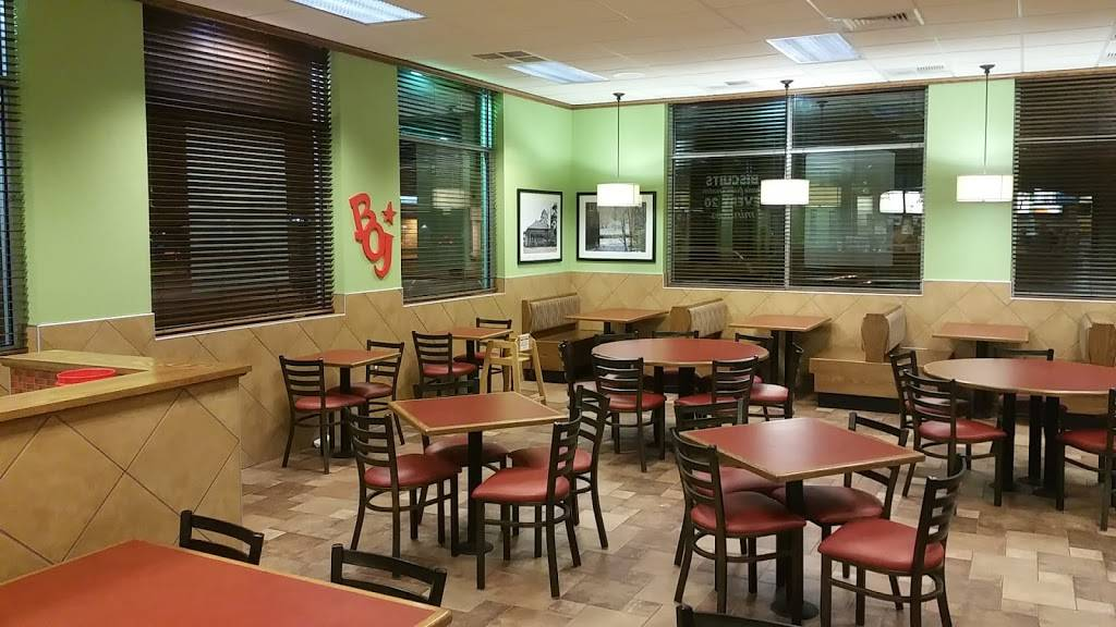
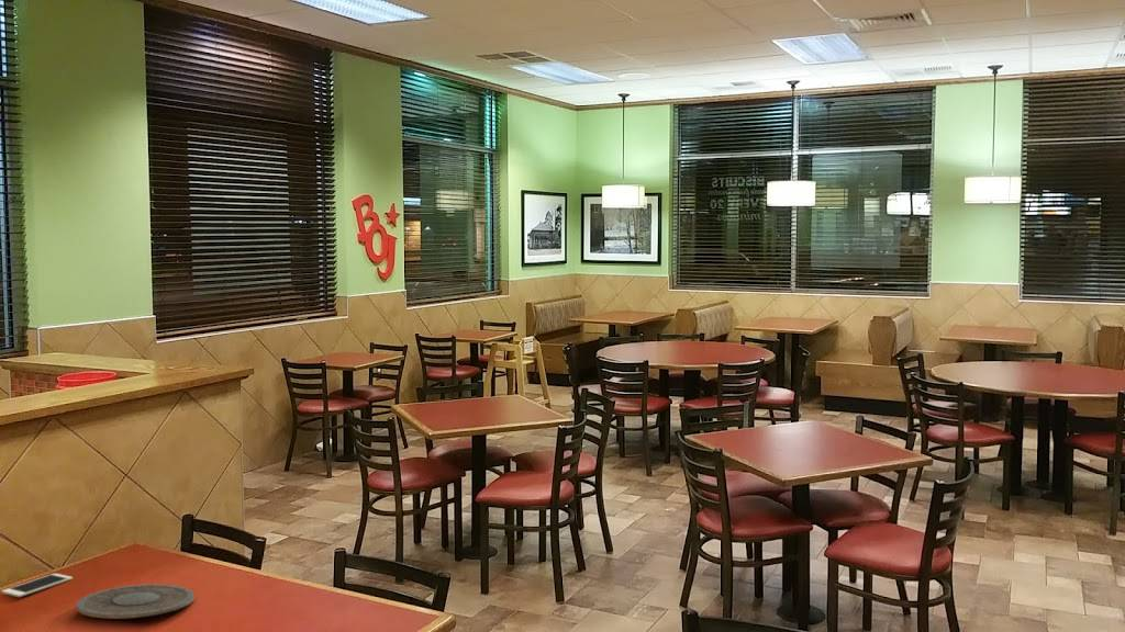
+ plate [75,584,196,620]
+ cell phone [0,573,74,598]
